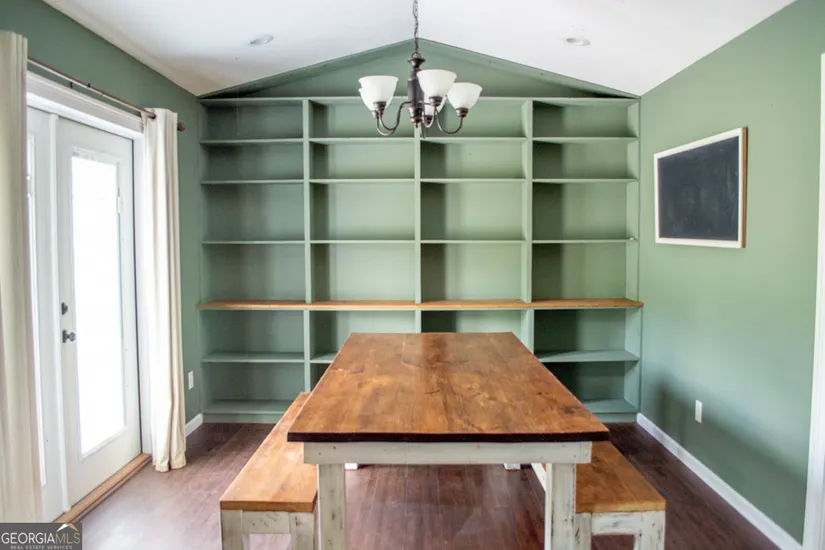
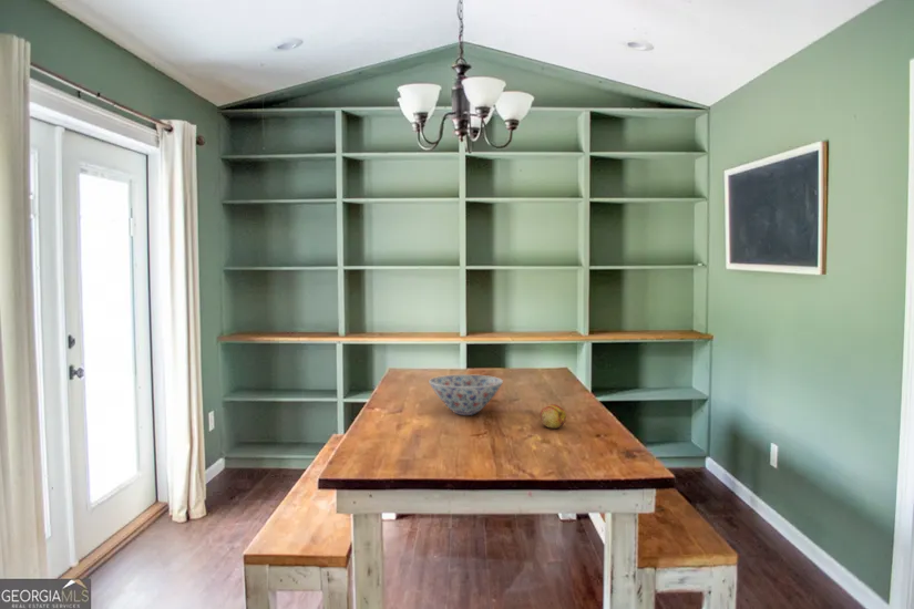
+ fruit [540,404,567,430]
+ bowl [428,373,504,416]
